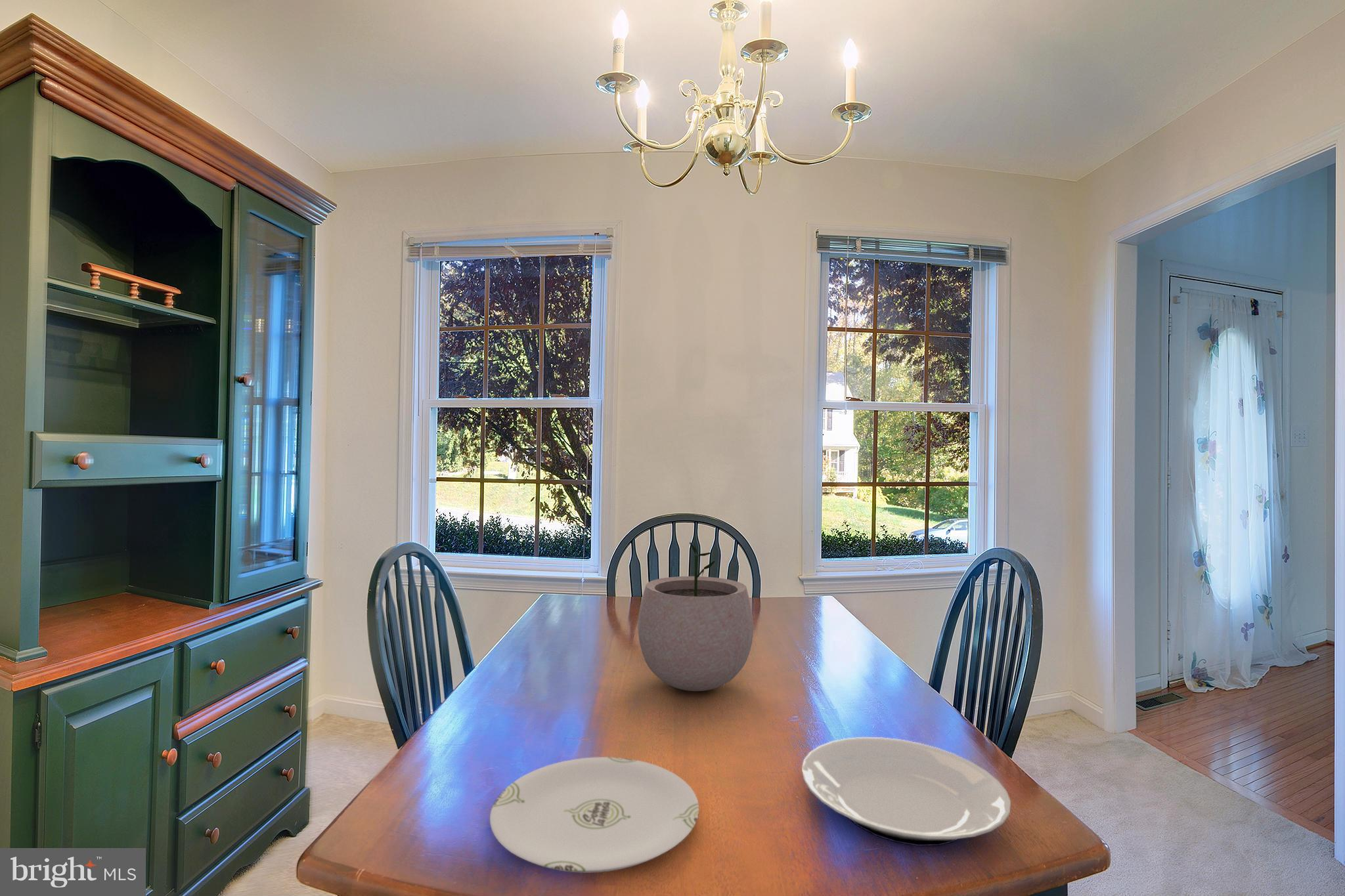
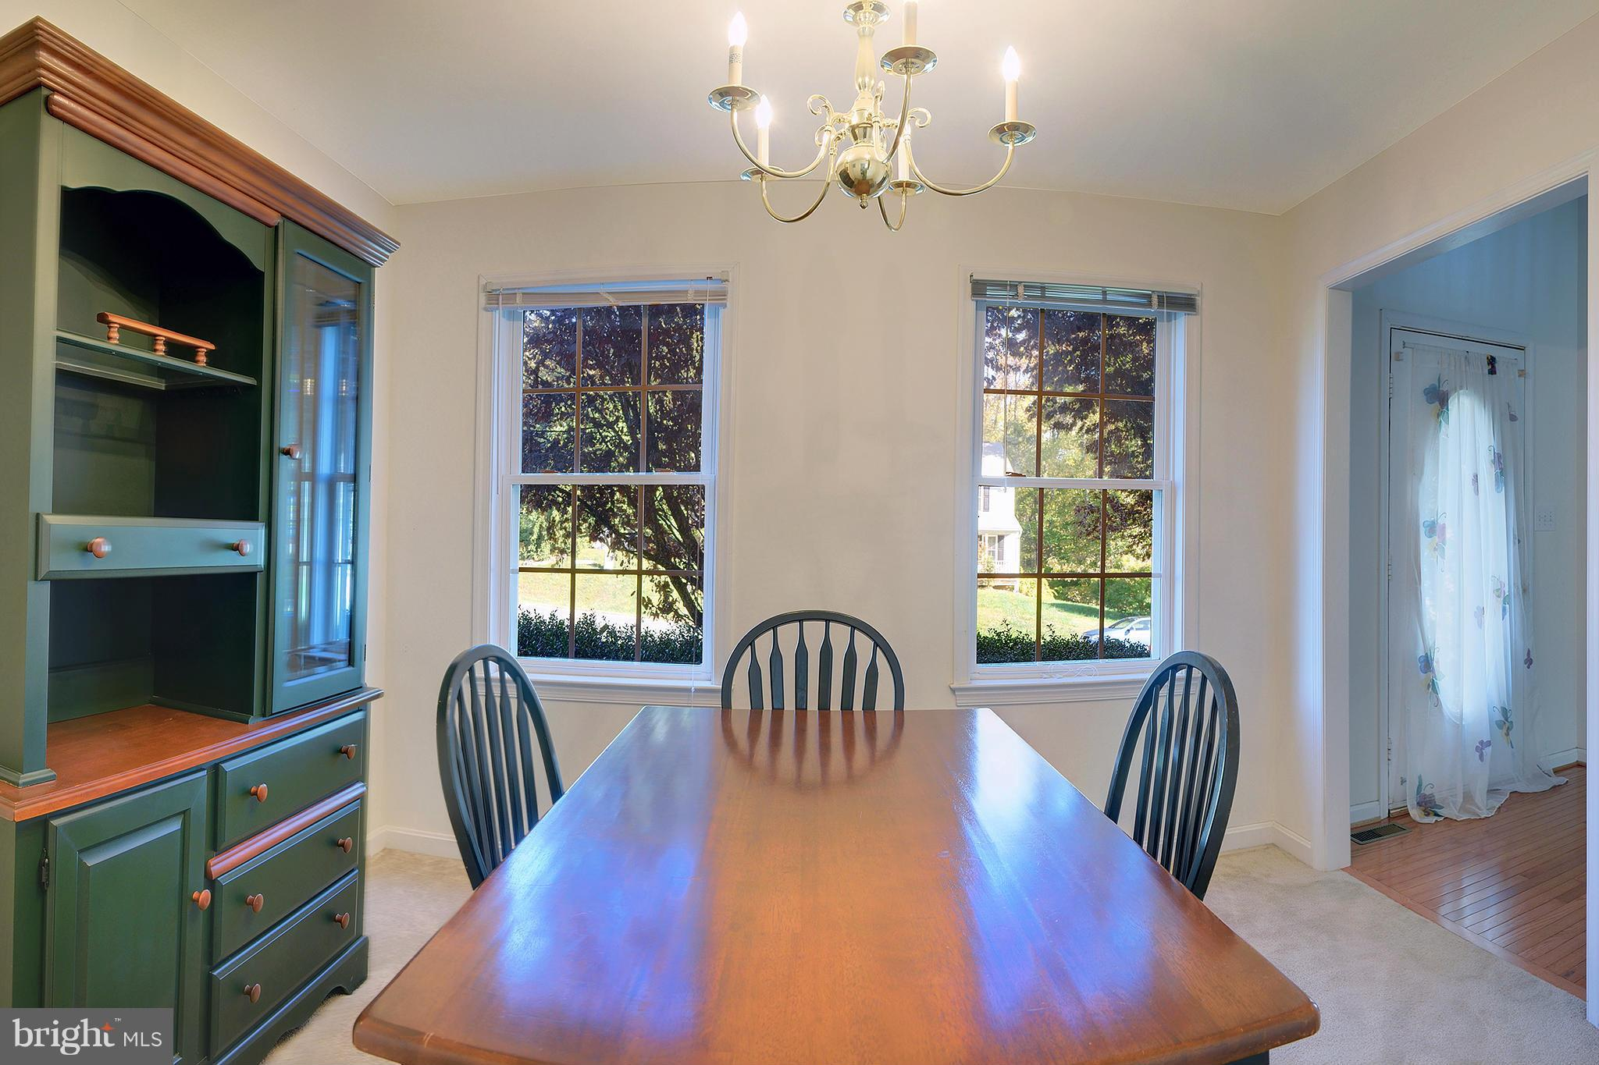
- plant pot [637,542,754,692]
- plate [489,756,699,874]
- plate [801,736,1011,847]
